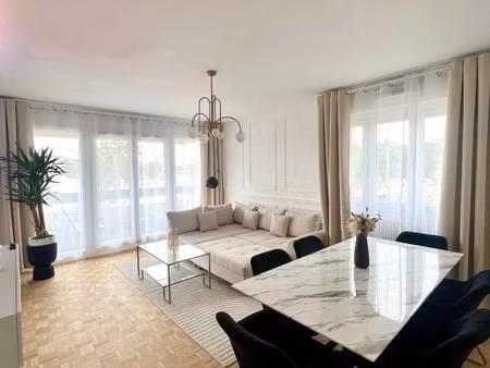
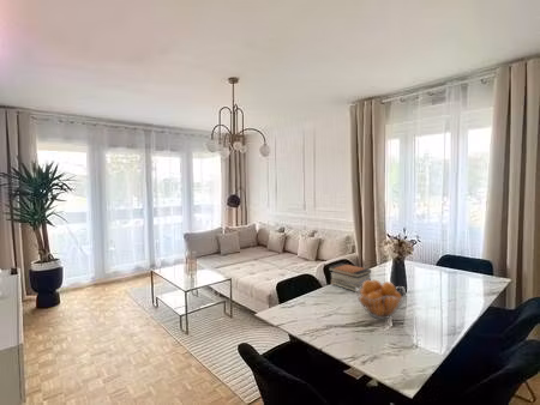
+ fruit basket [355,279,407,320]
+ book stack [328,262,372,294]
